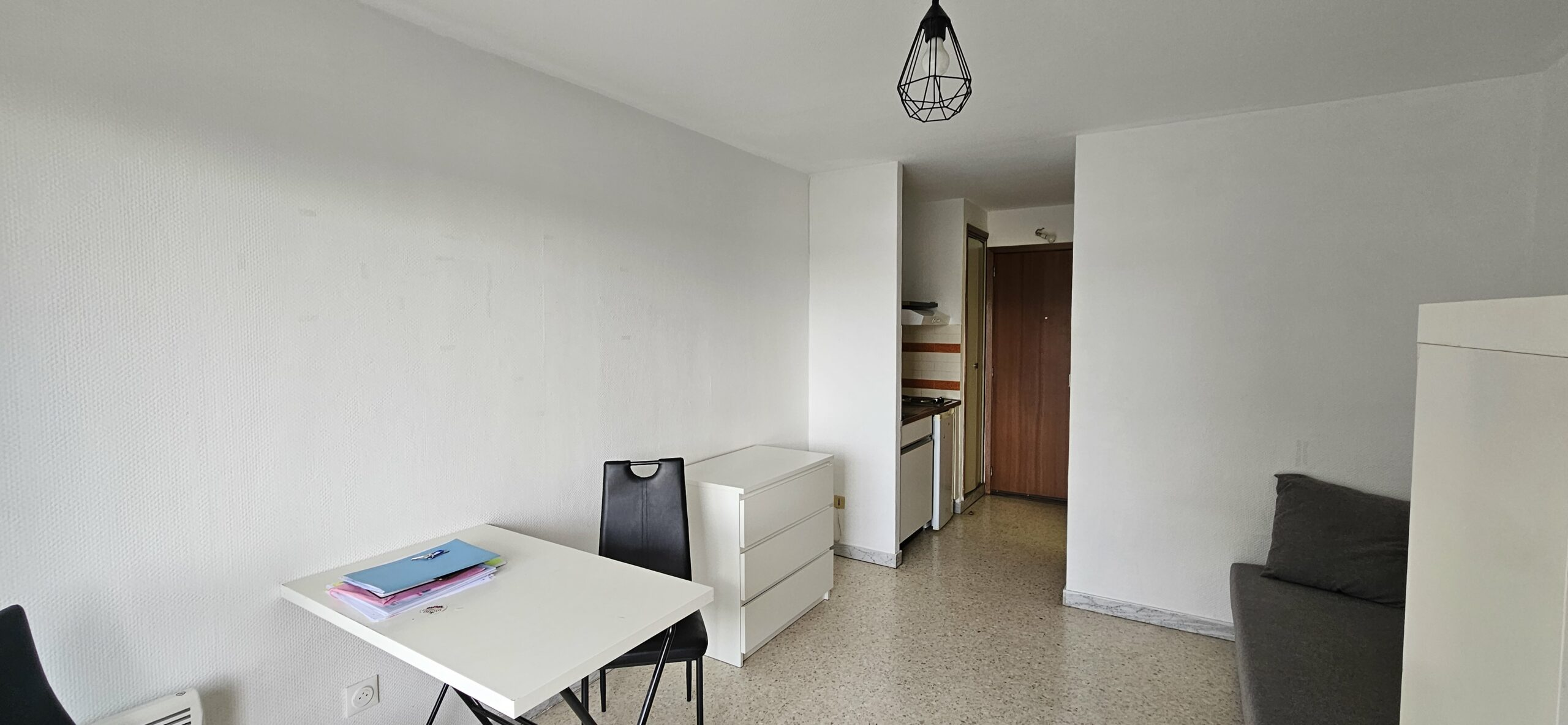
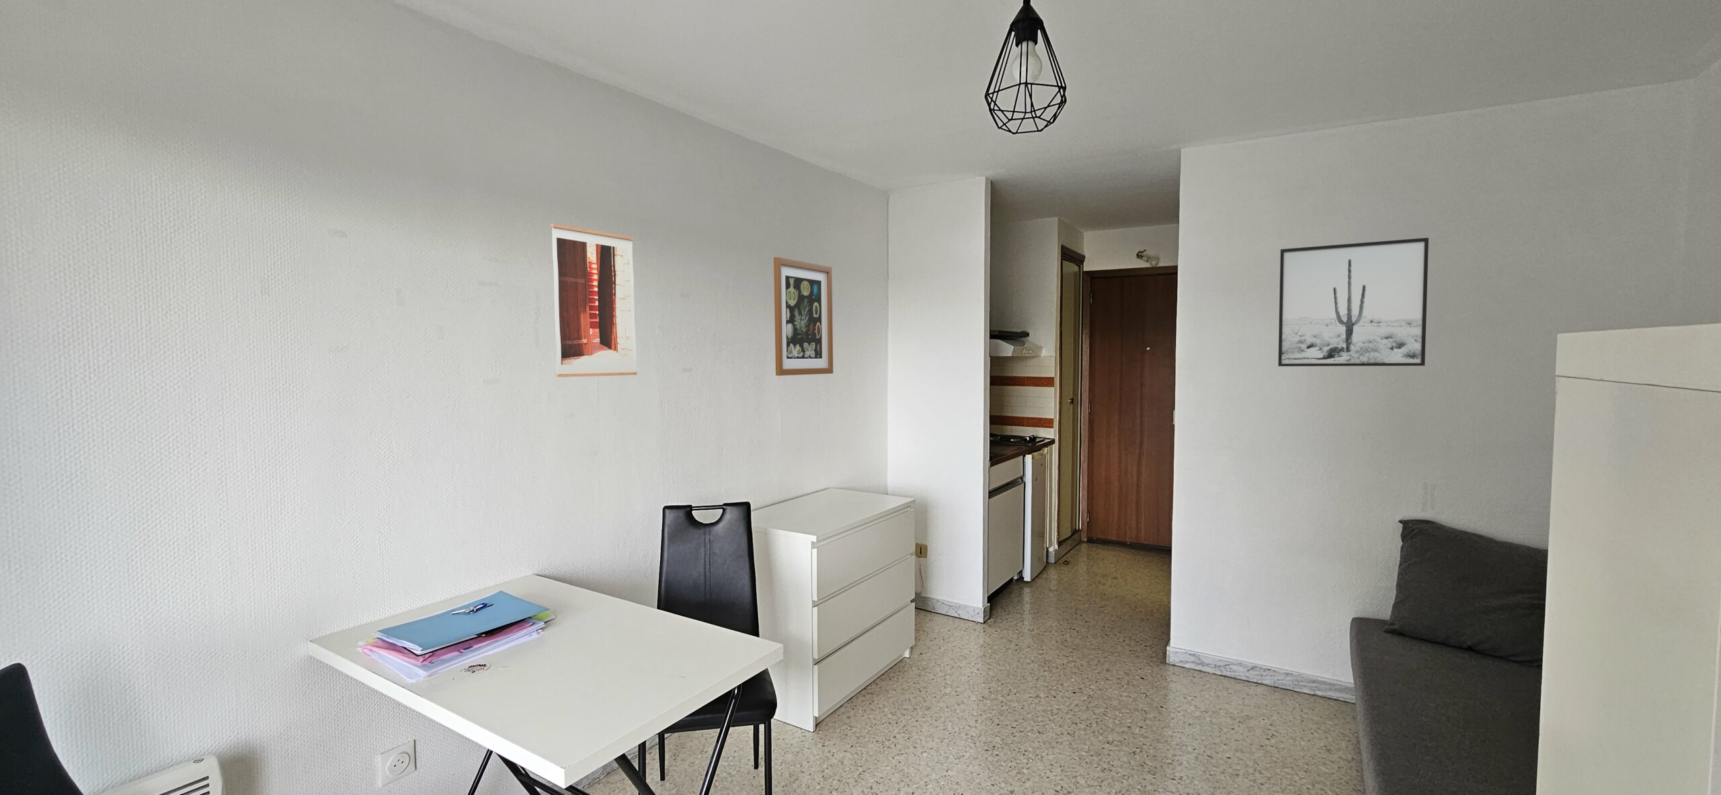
+ wall art [551,223,638,377]
+ wall art [1278,237,1429,367]
+ wall art [773,257,833,376]
